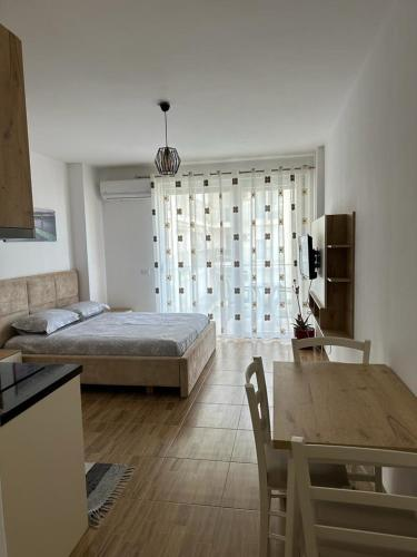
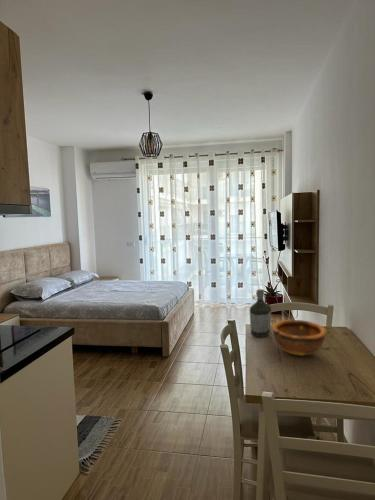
+ bowl [271,319,328,357]
+ bottle [249,288,272,338]
